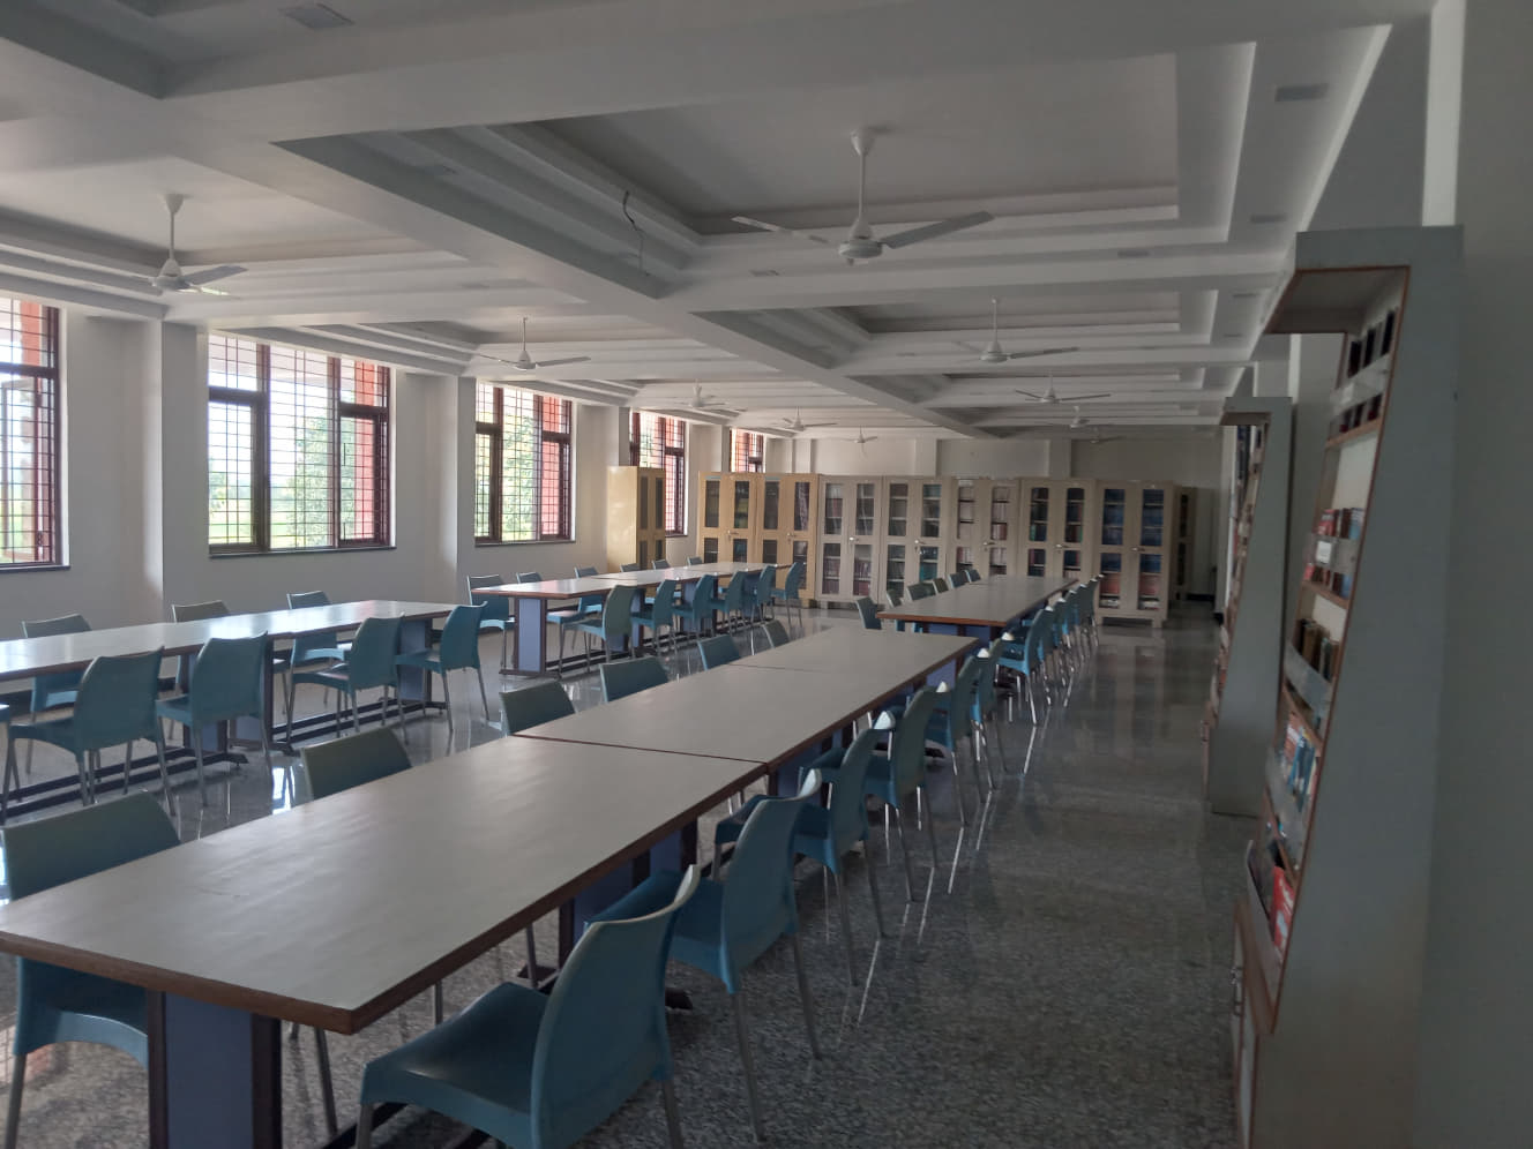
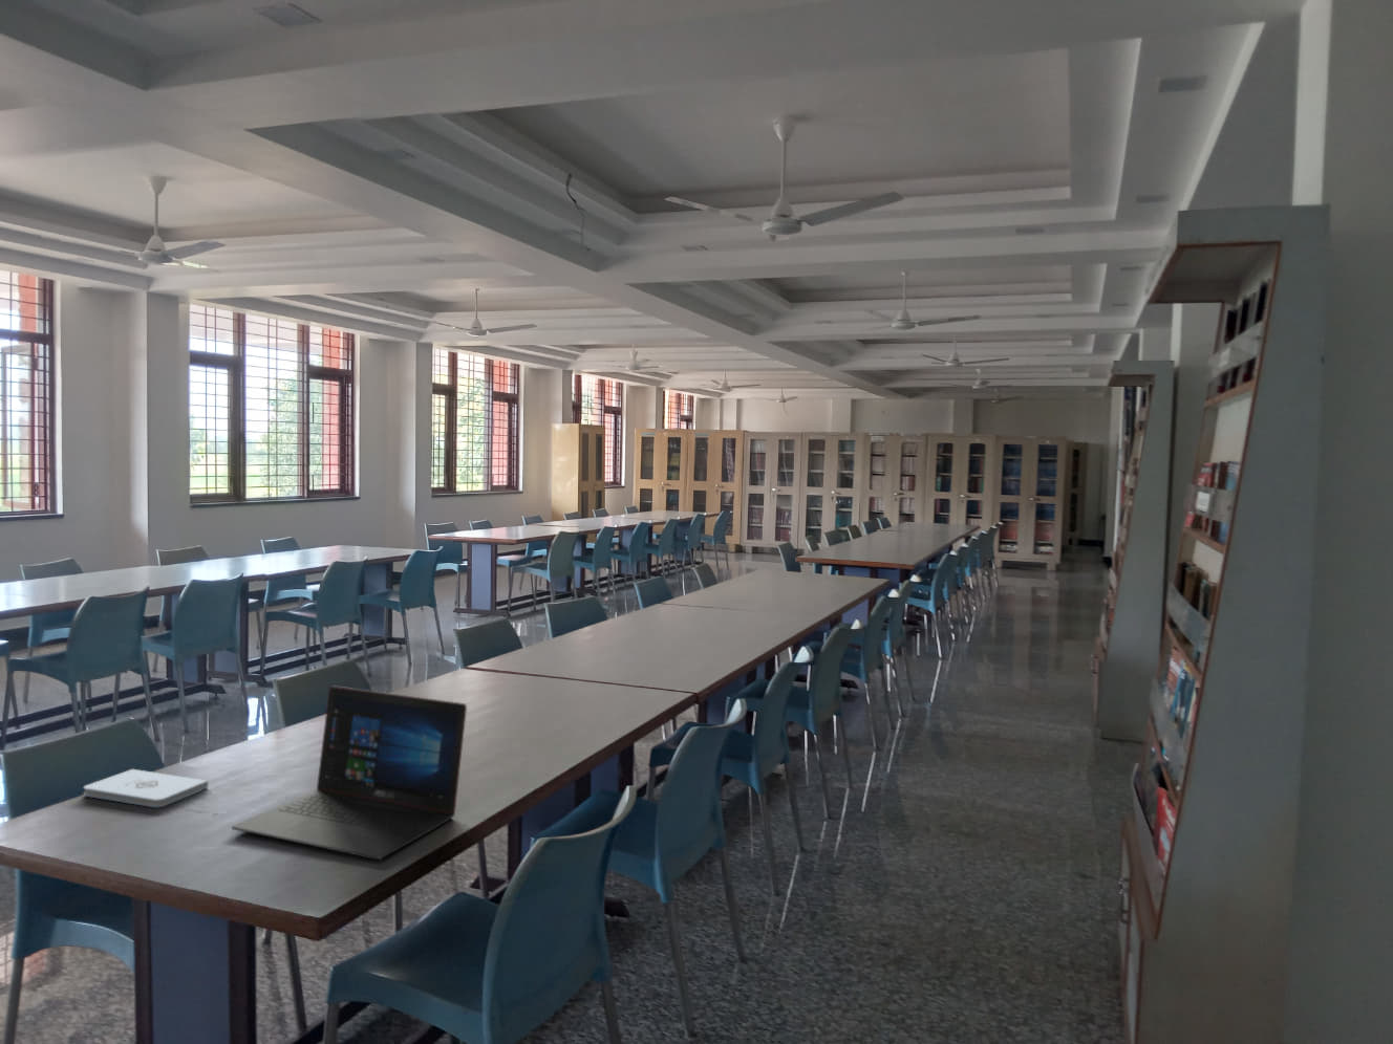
+ laptop [230,684,468,861]
+ notepad [83,769,208,808]
